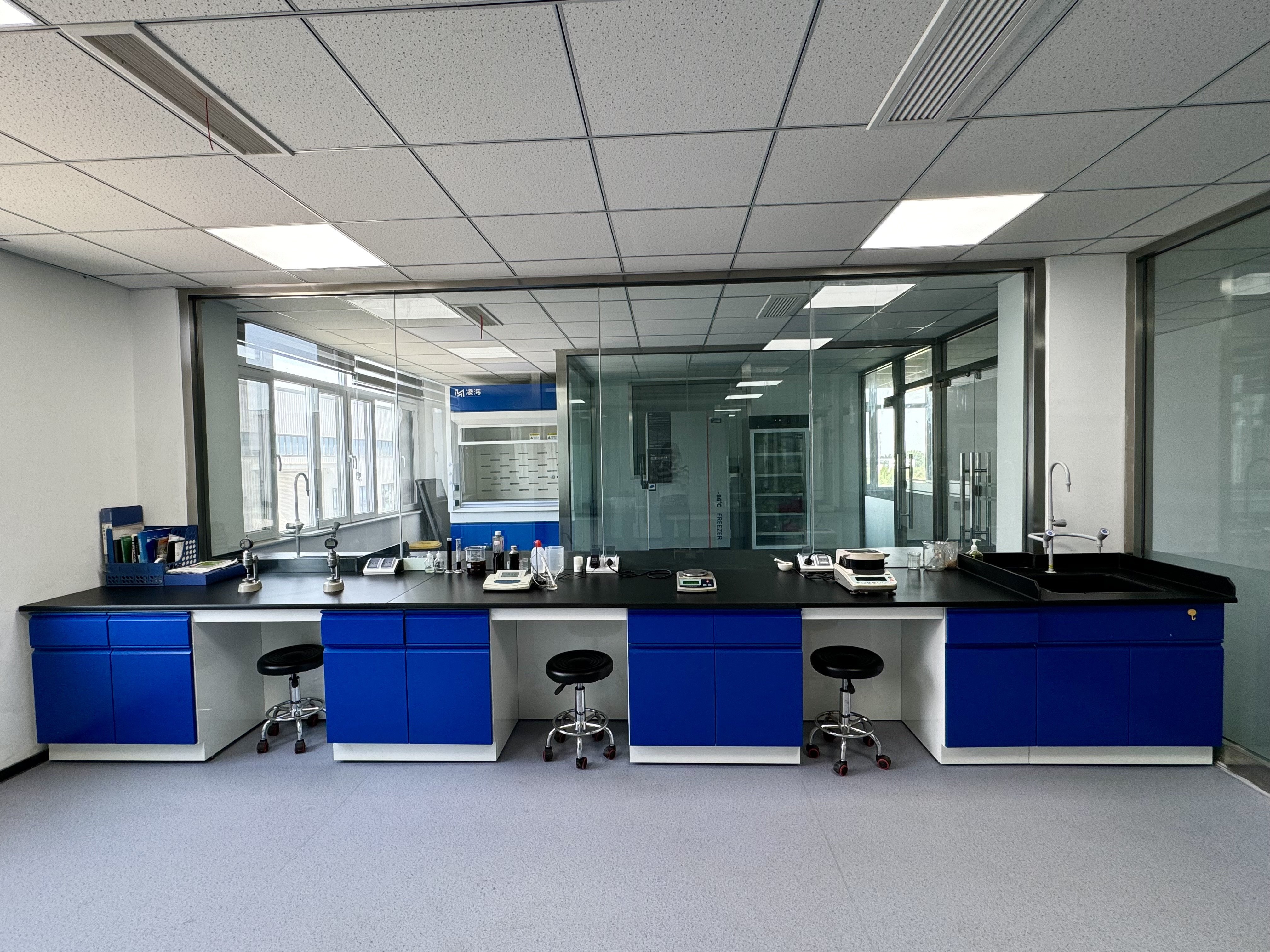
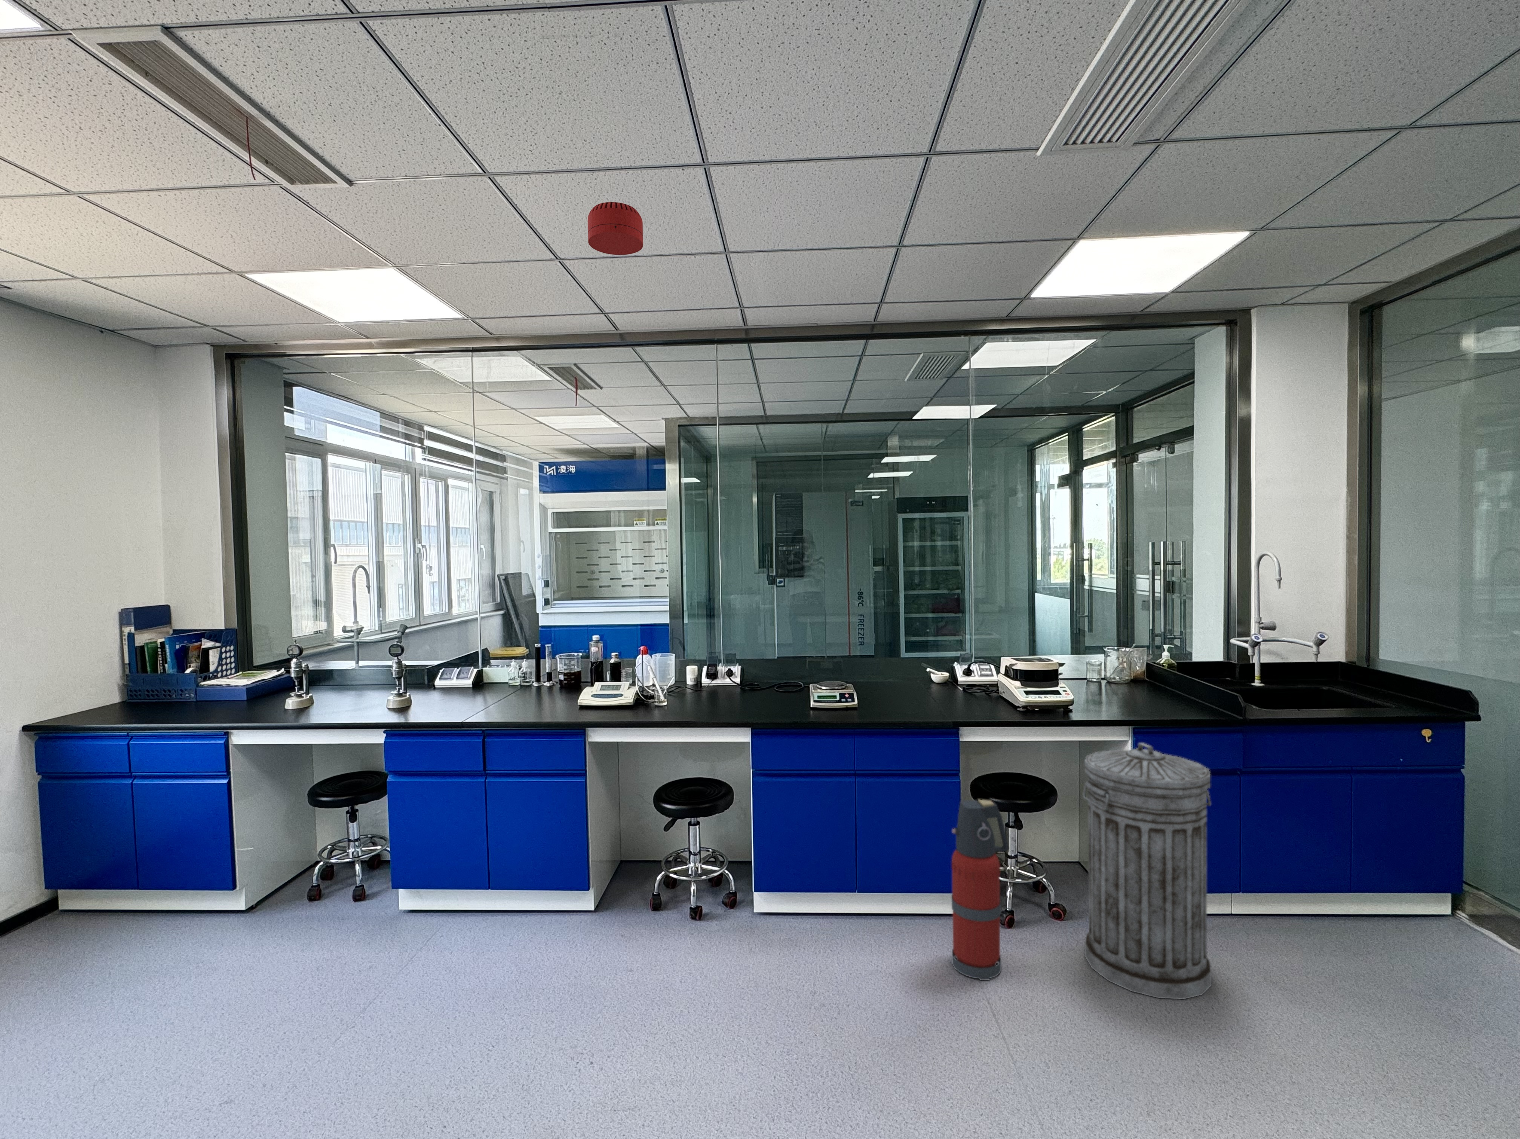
+ fire extinguisher [951,799,1009,981]
+ smoke detector [588,201,644,255]
+ trash can [1082,743,1212,1000]
